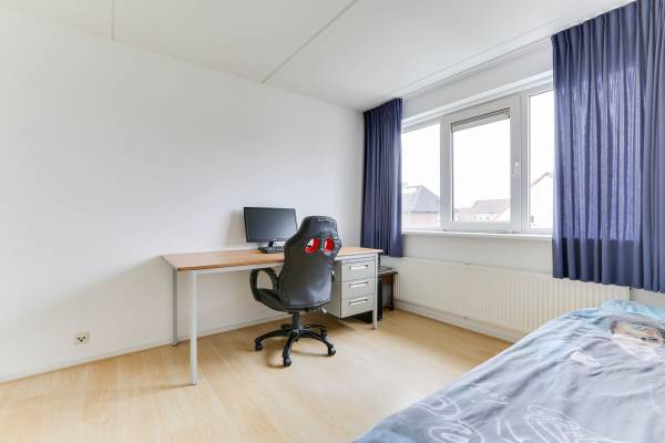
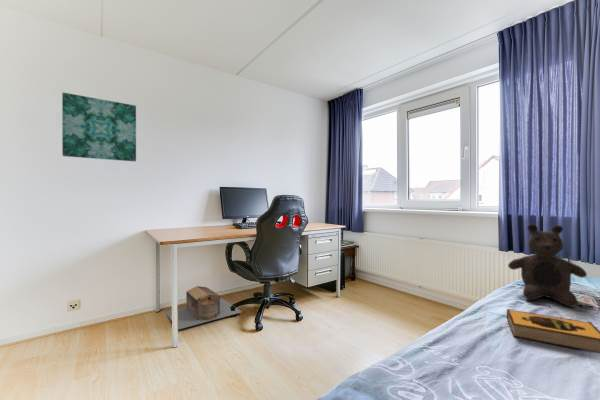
+ architectural model [164,285,242,331]
+ hardback book [506,308,600,354]
+ teddy bear [507,223,588,308]
+ wall art [61,92,137,162]
